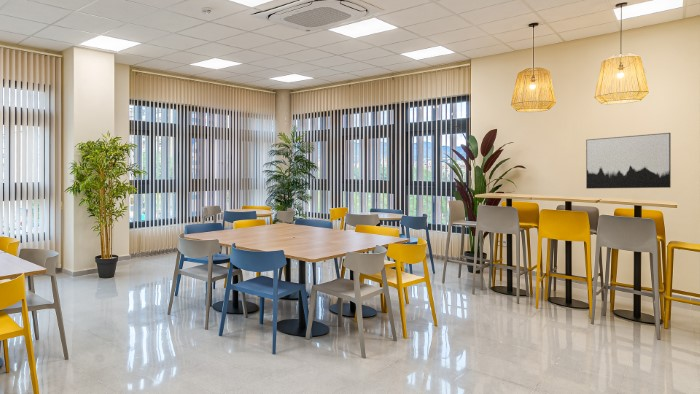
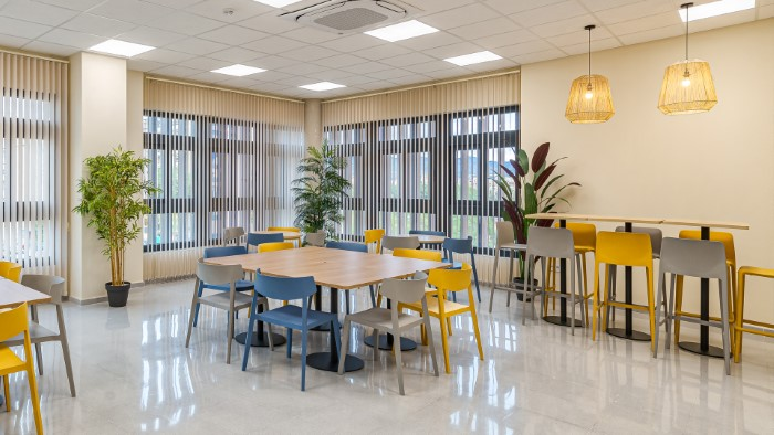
- wall art [585,132,672,190]
